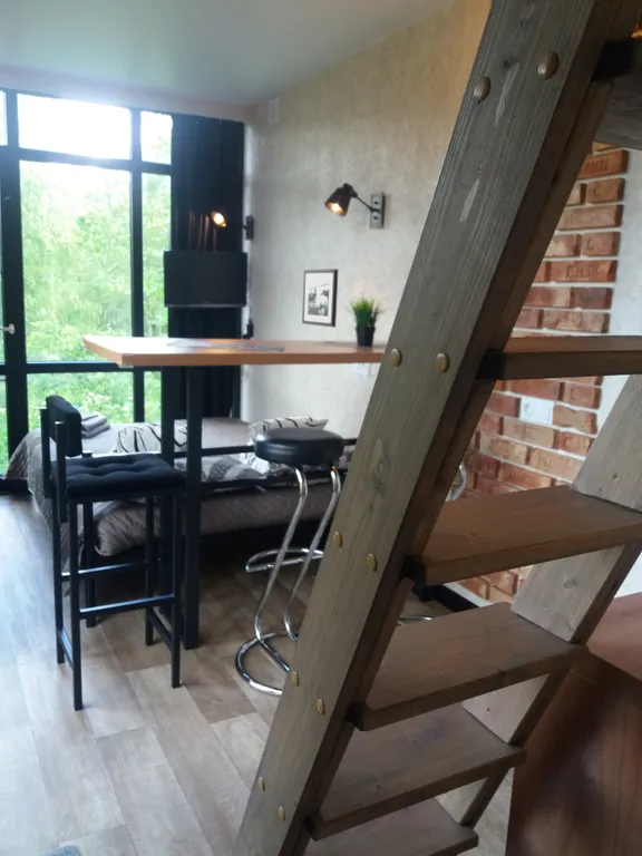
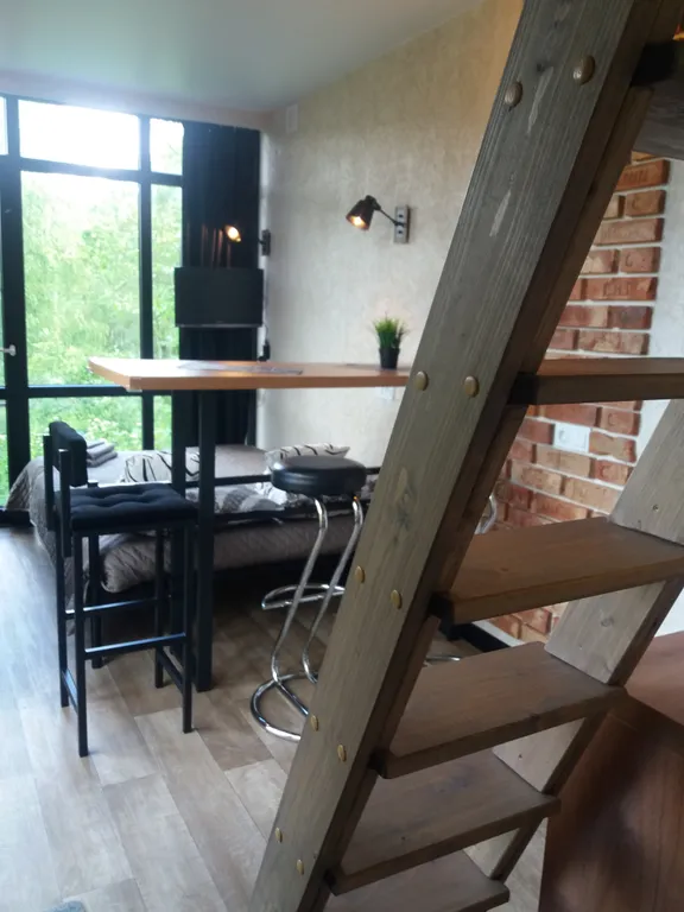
- picture frame [301,268,339,329]
